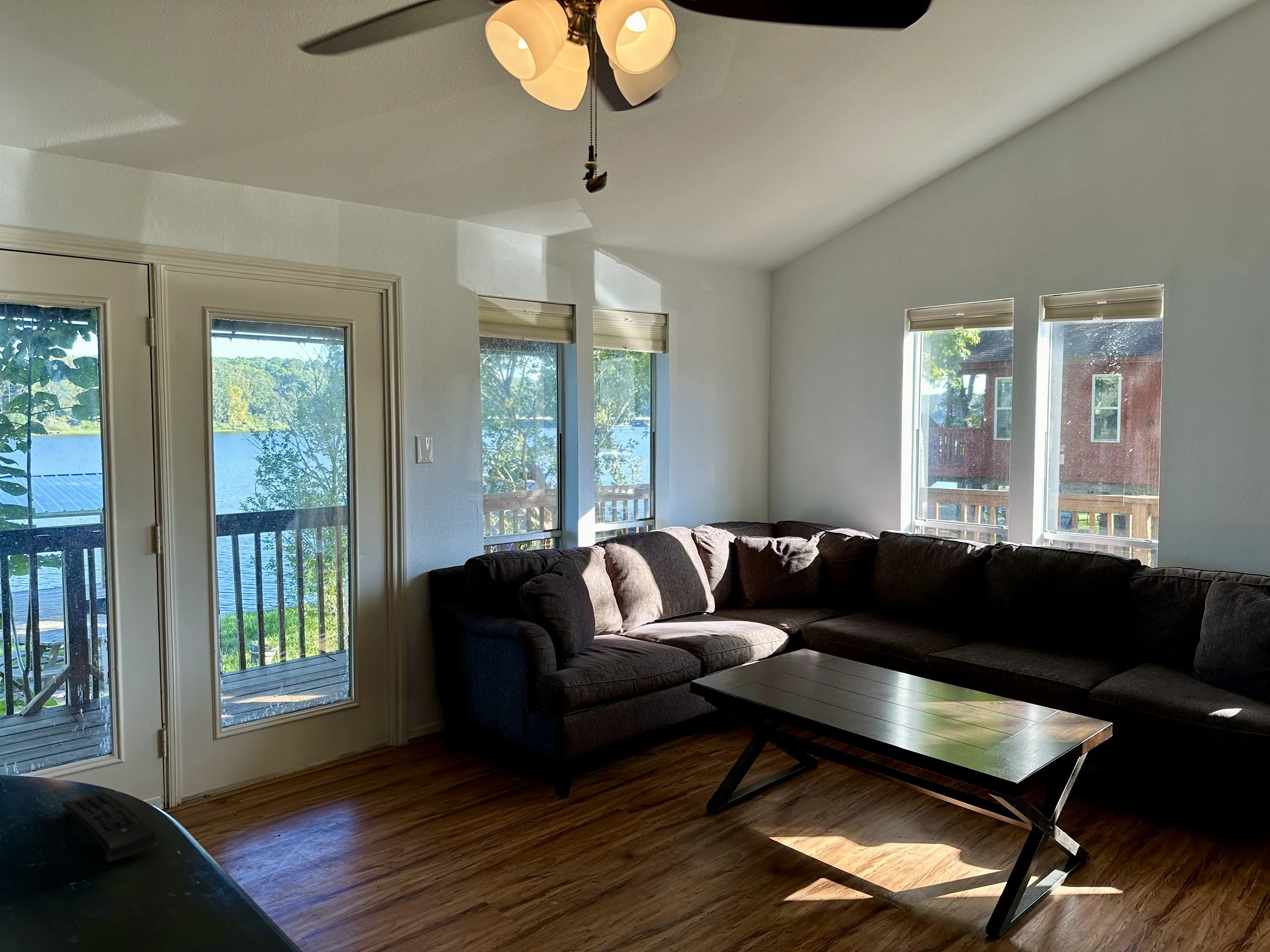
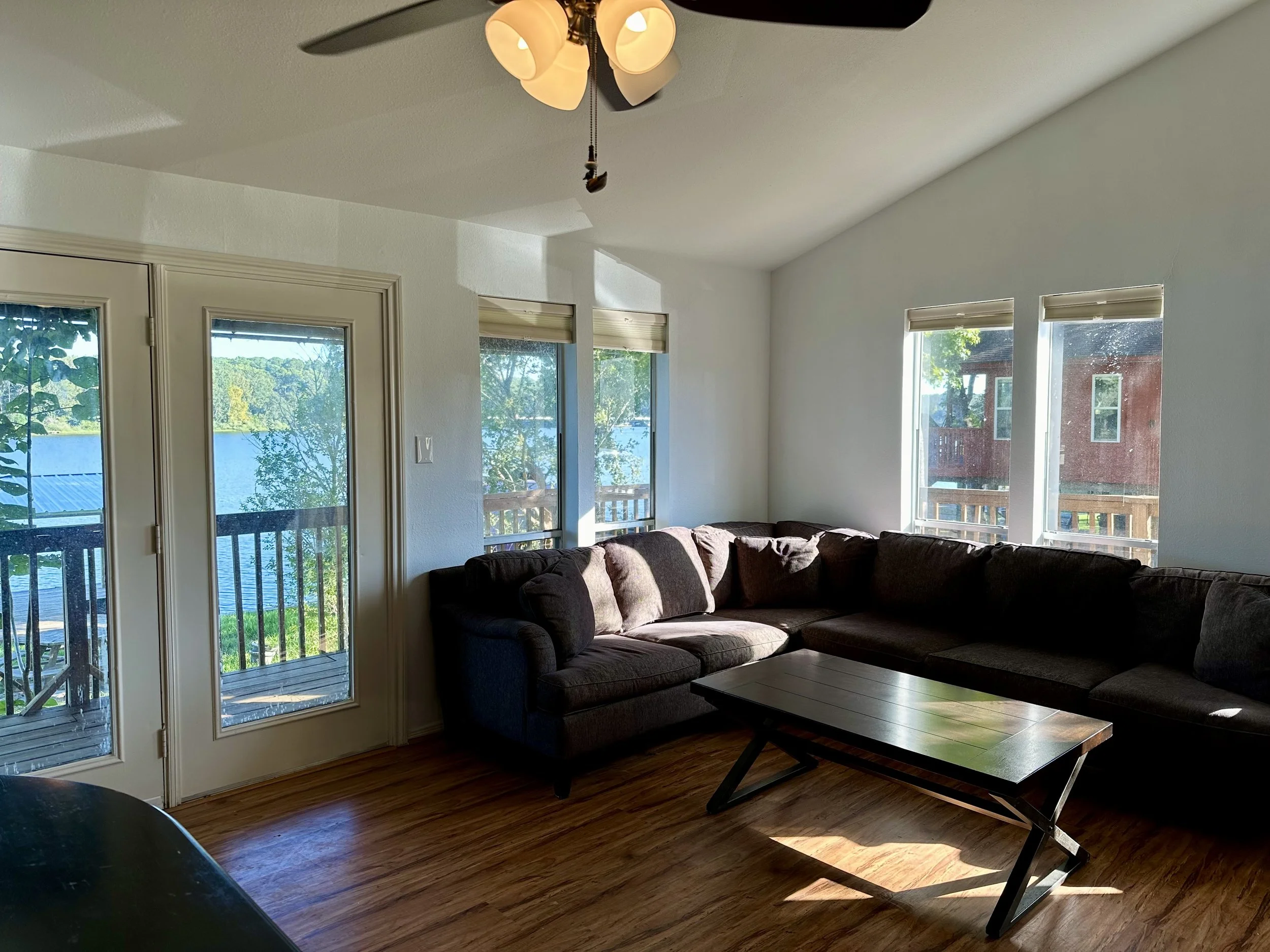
- remote control [61,792,157,863]
